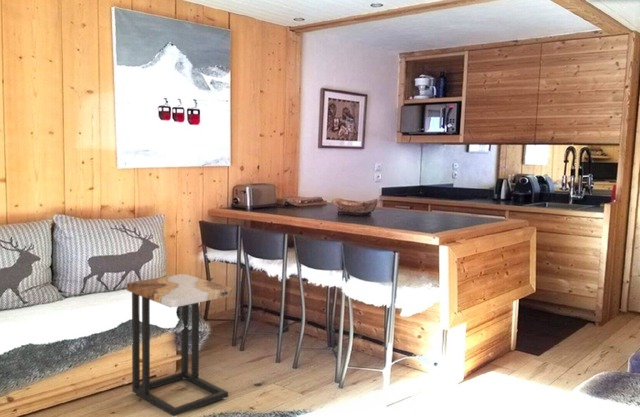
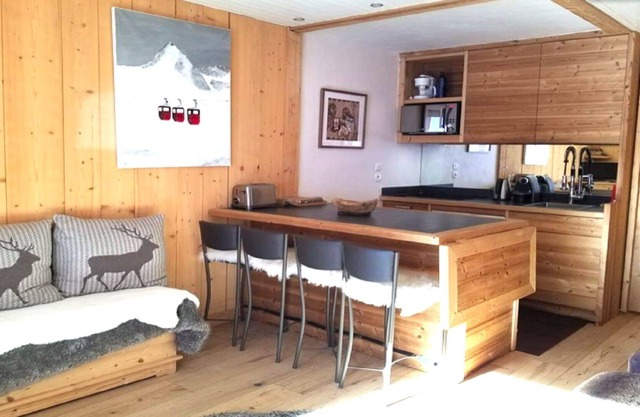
- side table [126,273,233,417]
